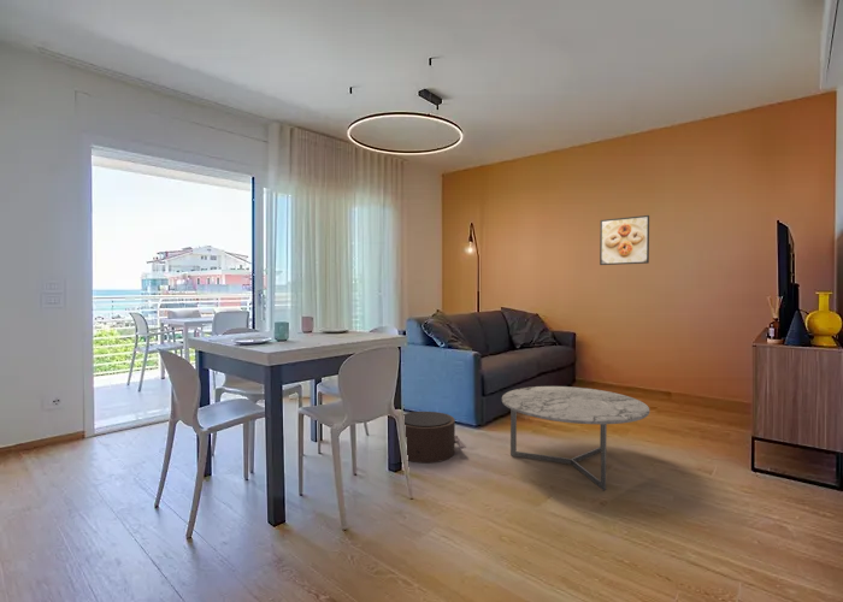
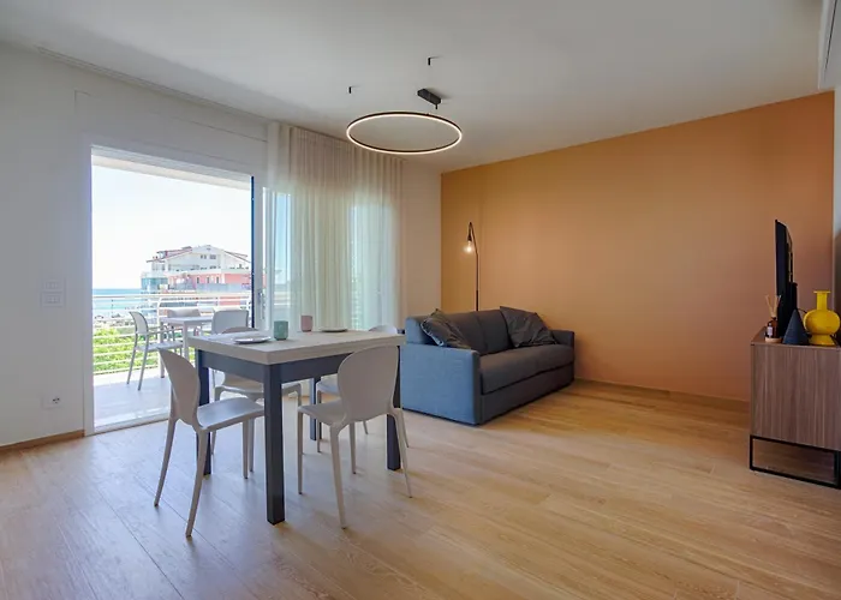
- pouf [402,411,467,464]
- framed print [599,214,650,266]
- coffee table [501,385,650,491]
